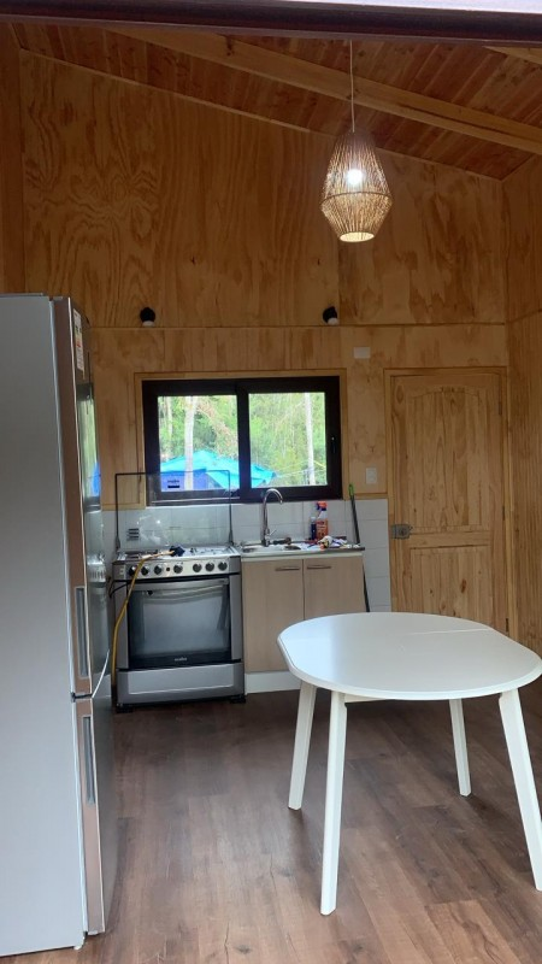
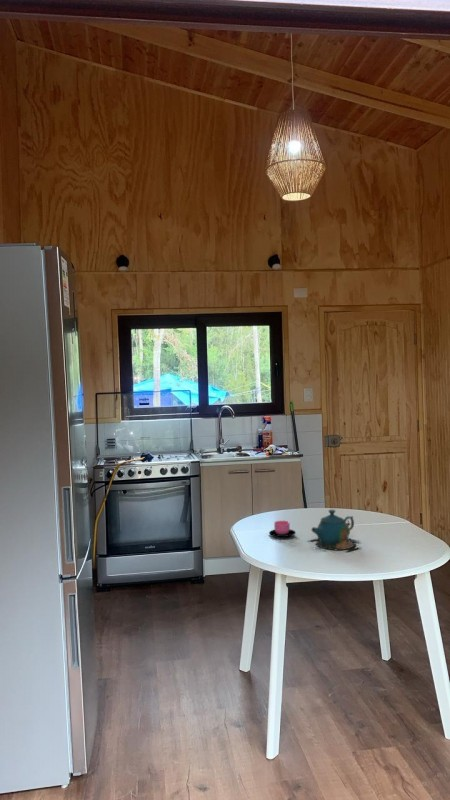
+ teapot [308,509,363,553]
+ cup [268,519,297,538]
